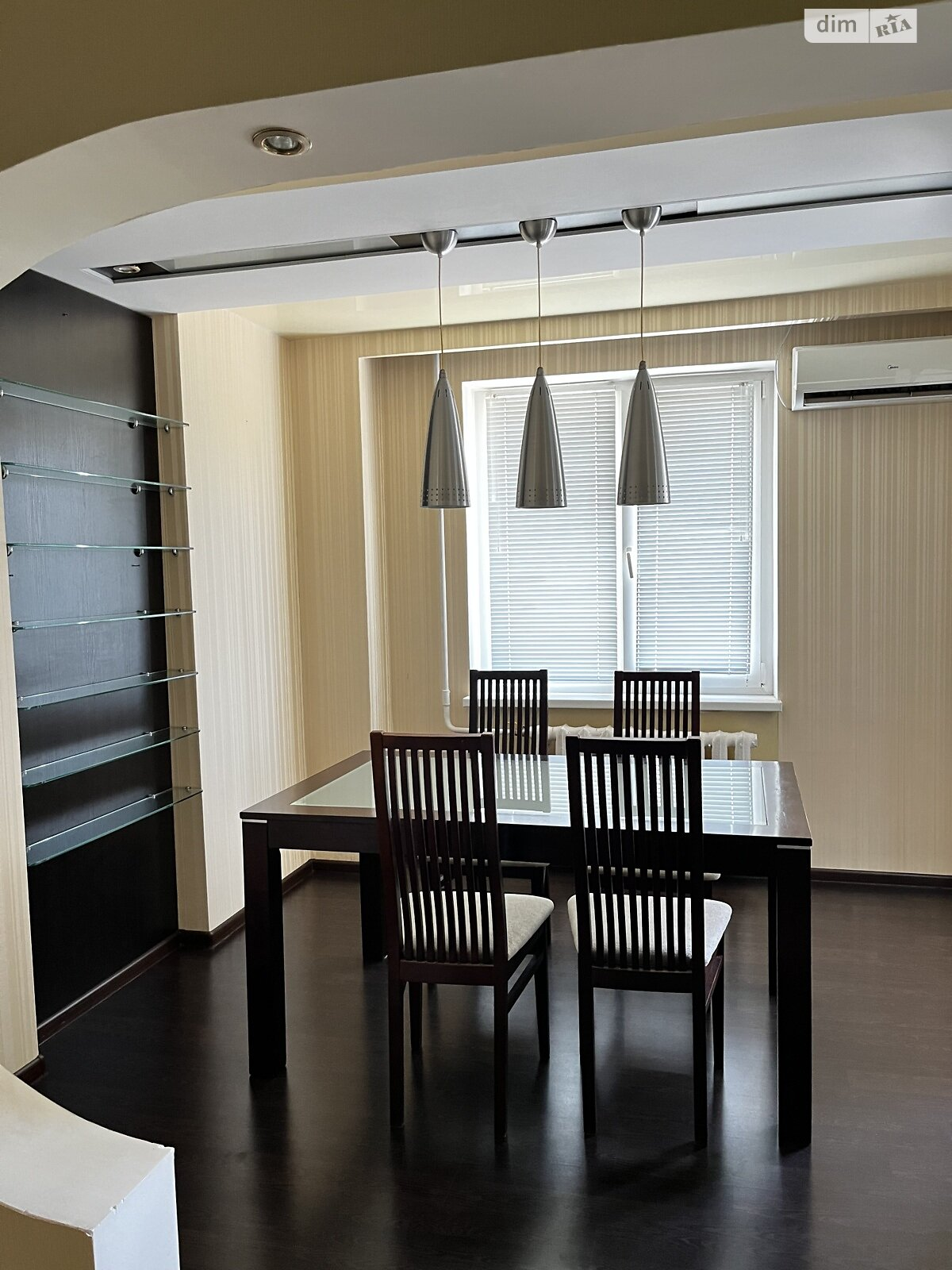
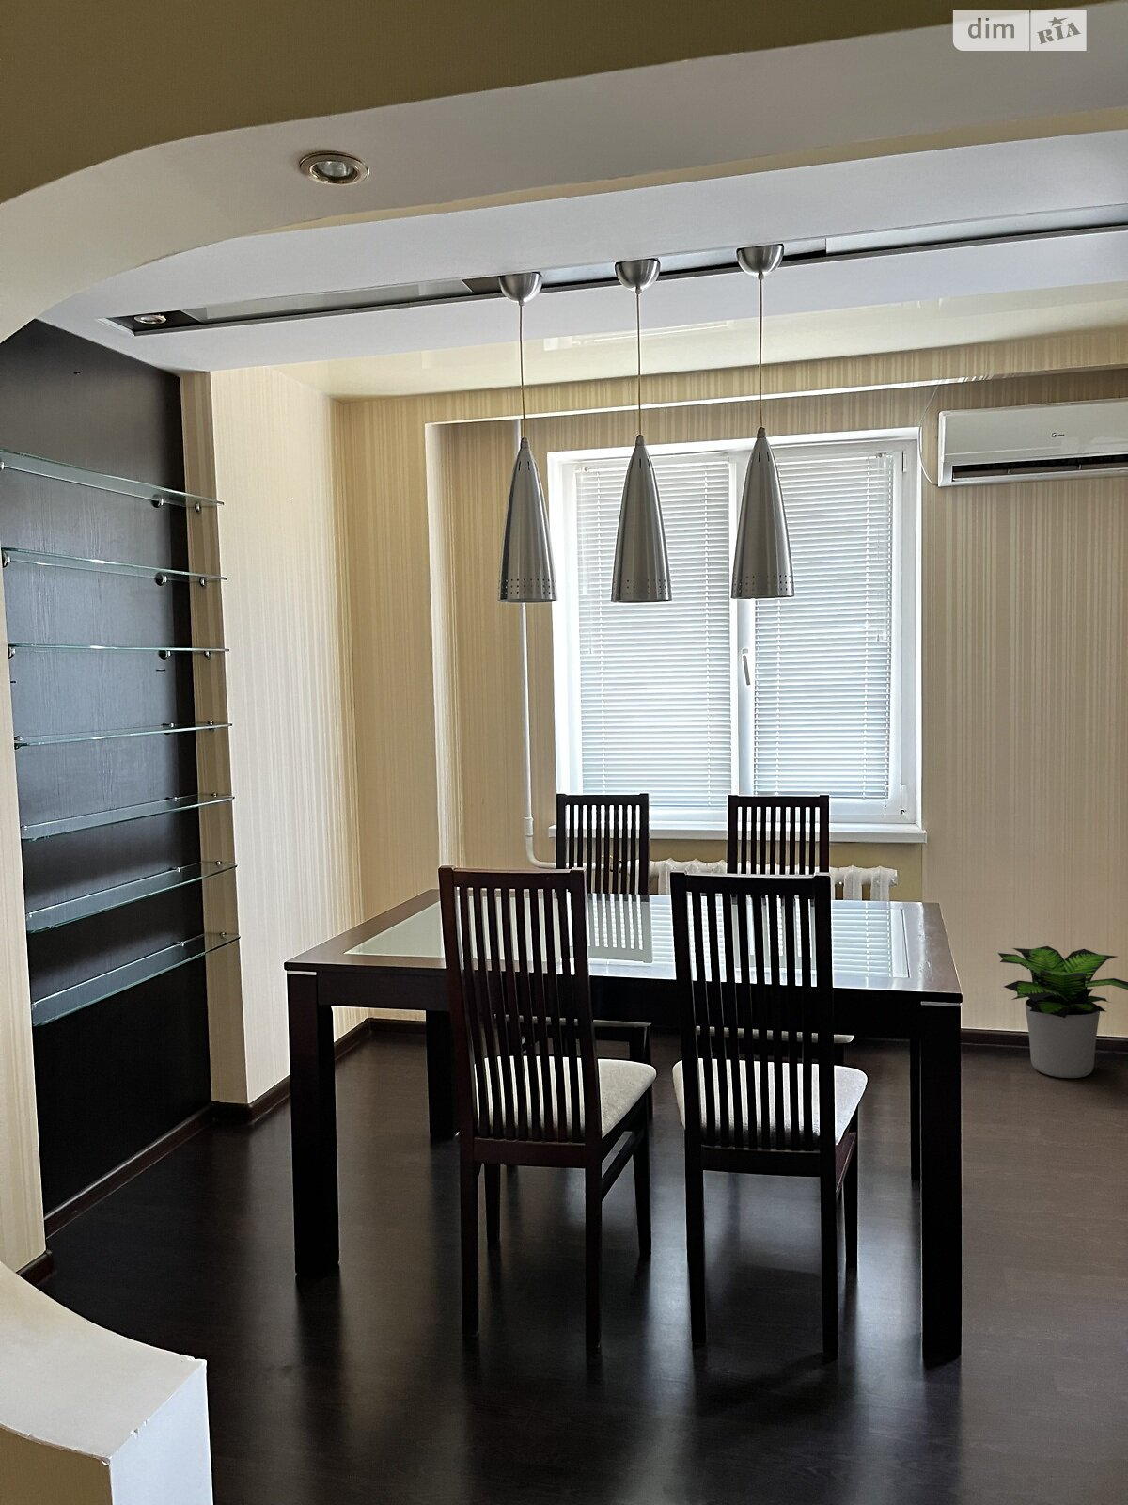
+ potted plant [996,946,1128,1078]
